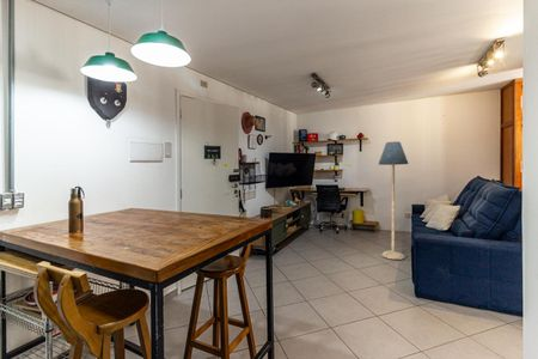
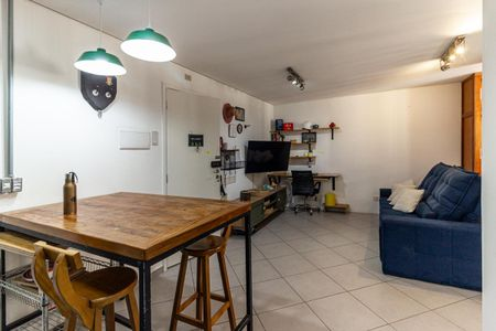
- floor lamp [378,140,410,261]
